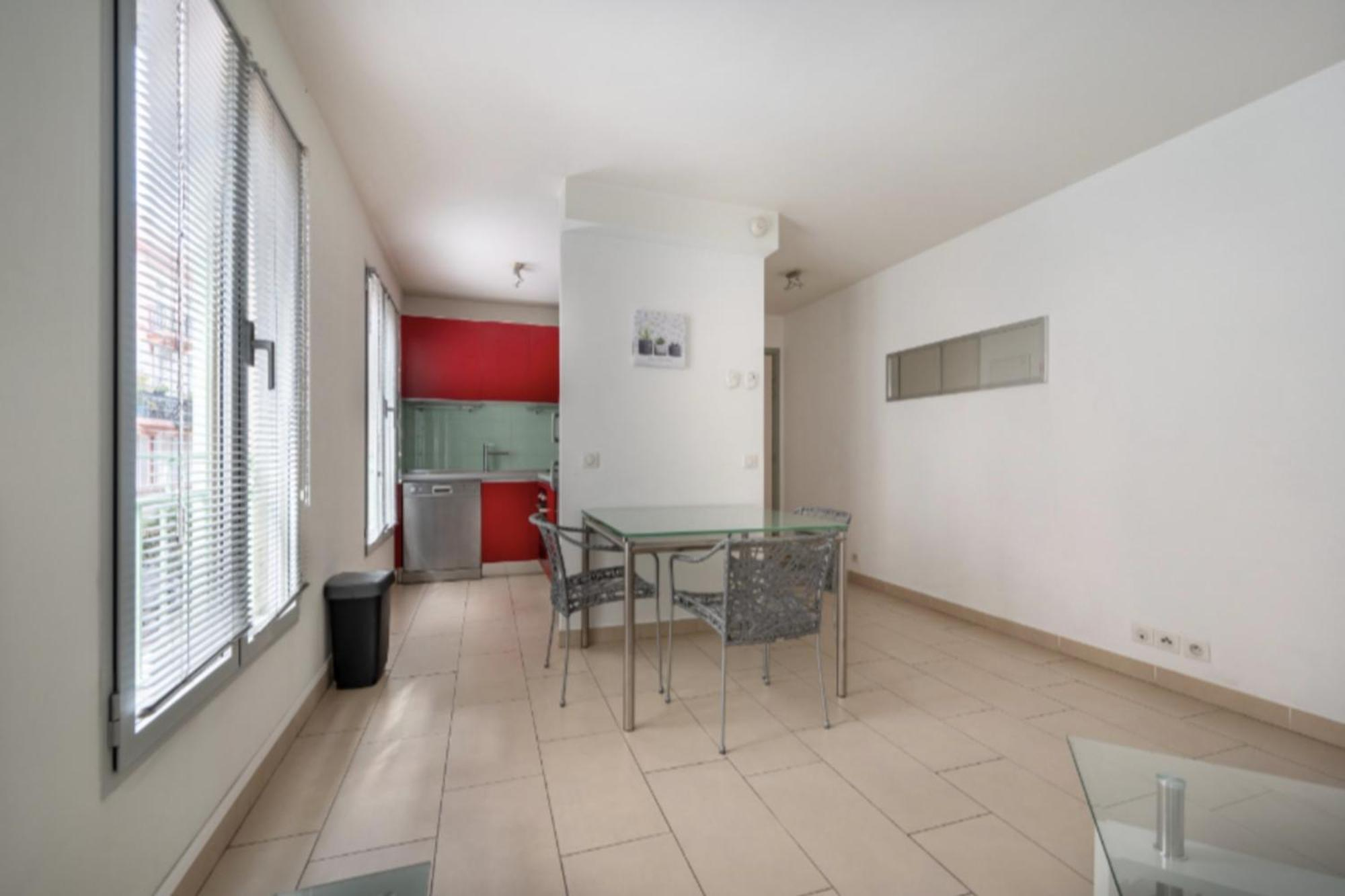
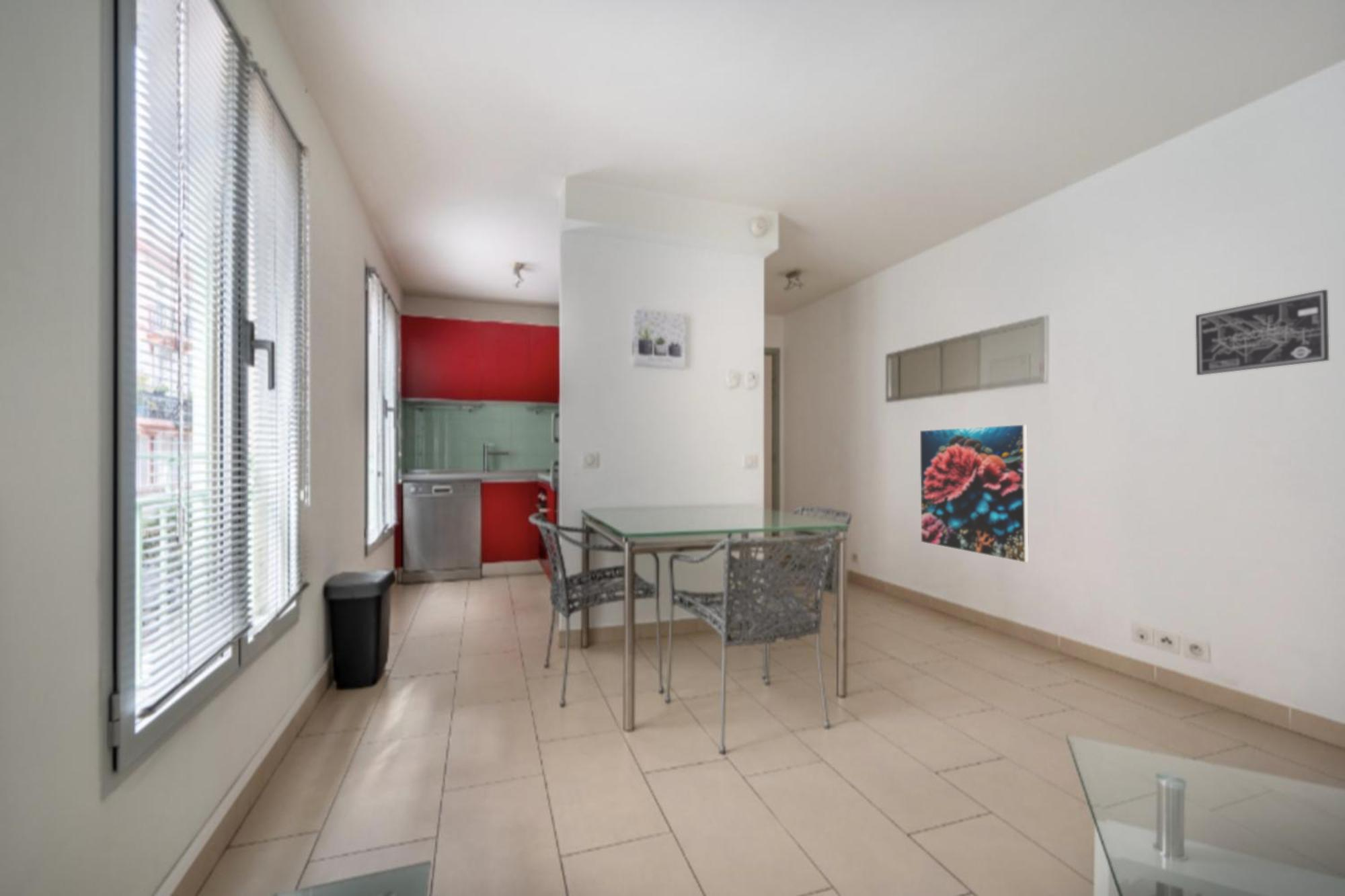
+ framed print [919,423,1030,563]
+ wall art [1195,289,1330,376]
